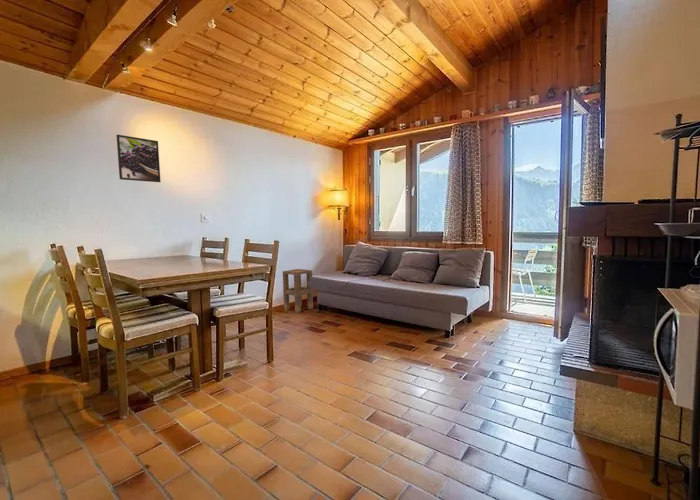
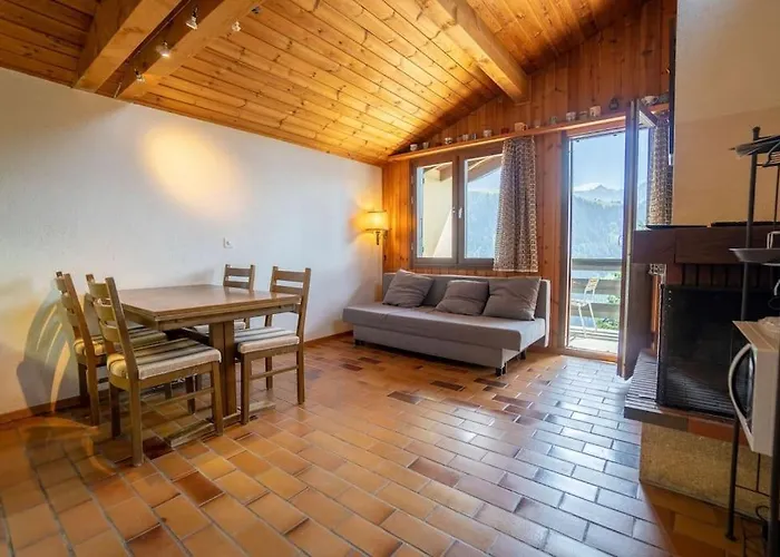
- side table [282,268,314,314]
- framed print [115,134,162,183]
